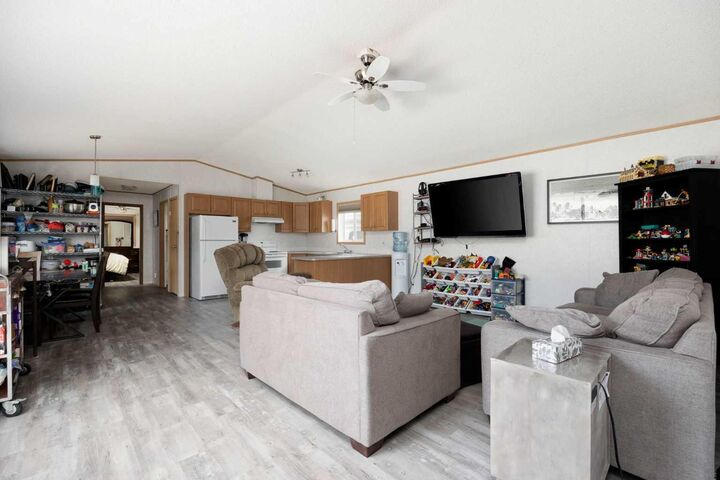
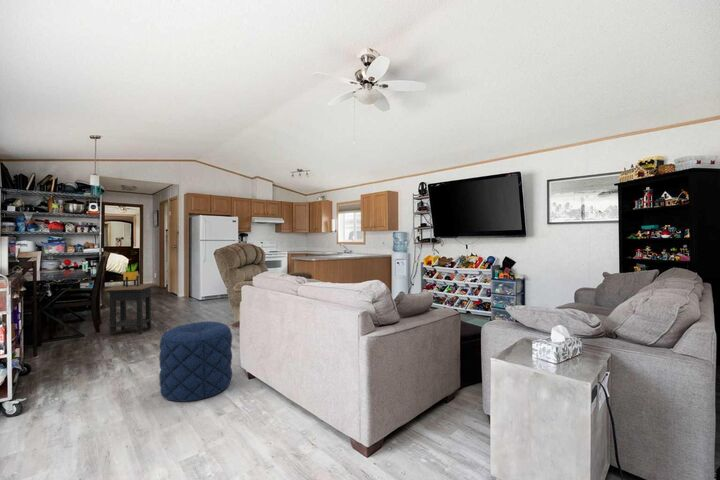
+ pouf [158,320,233,403]
+ potted plant [122,262,140,287]
+ side table [103,283,156,336]
